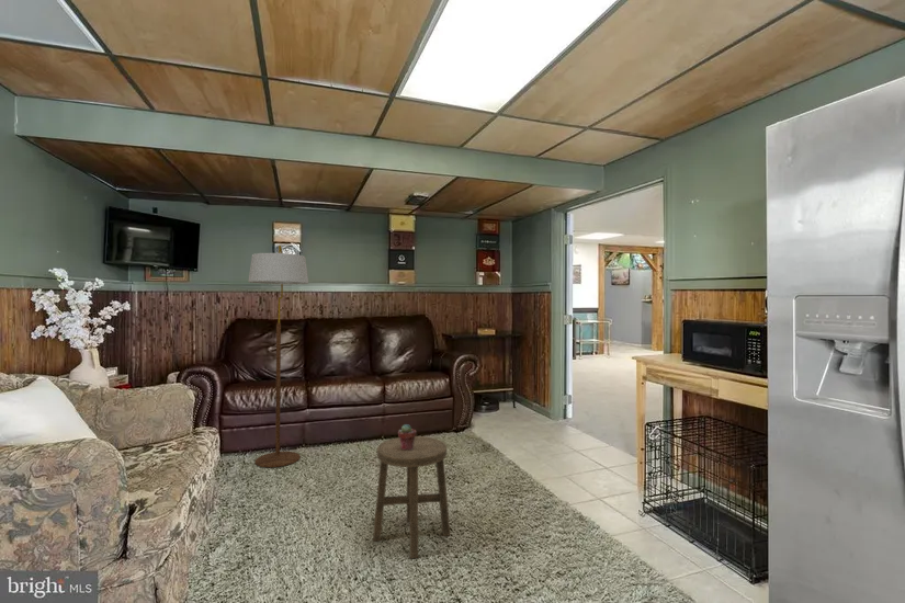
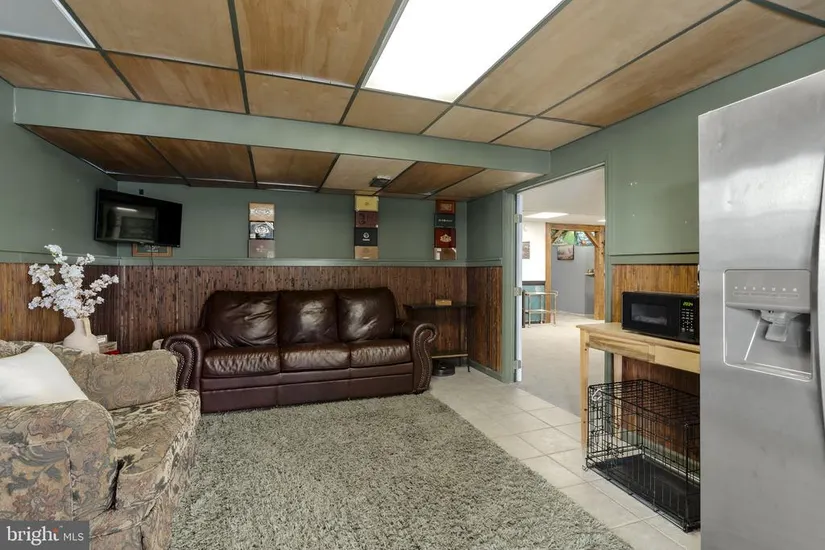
- stool [372,435,451,559]
- potted succulent [397,423,418,451]
- floor lamp [247,244,309,468]
